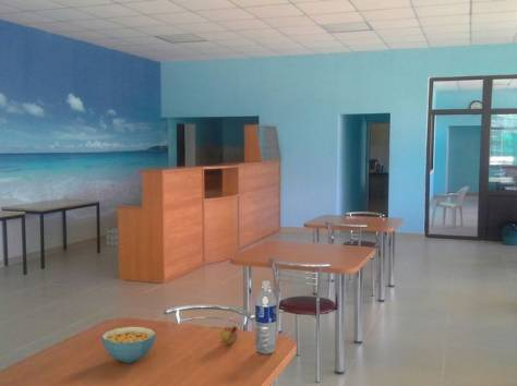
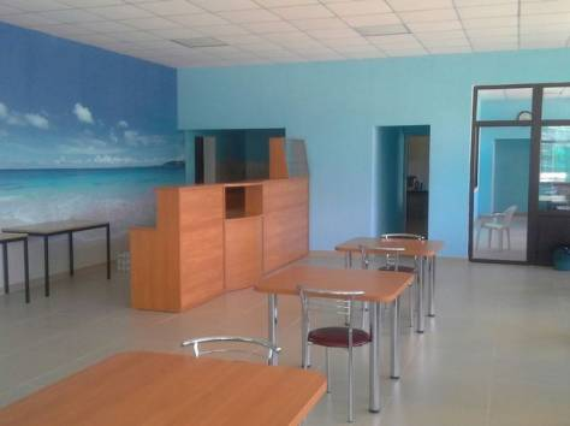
- water bottle [254,280,277,355]
- fruit [219,325,240,346]
- cereal bowl [100,326,157,363]
